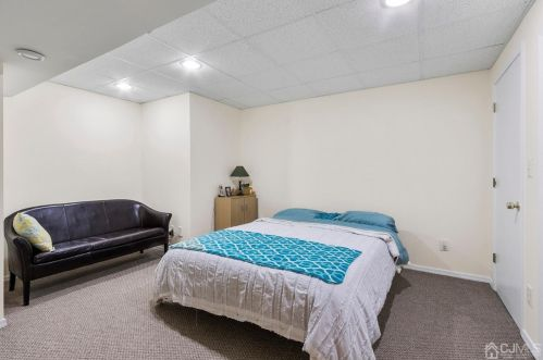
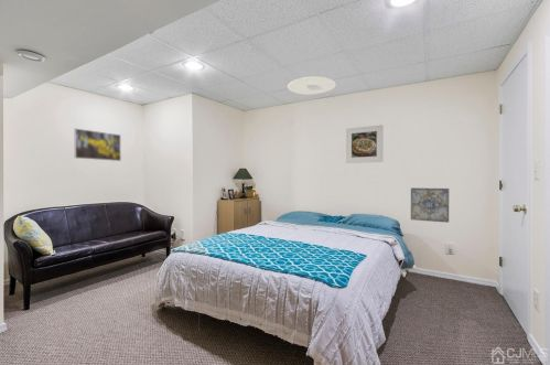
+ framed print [73,127,122,162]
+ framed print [345,124,385,164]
+ wall art [410,186,450,224]
+ ceiling light [287,76,337,96]
